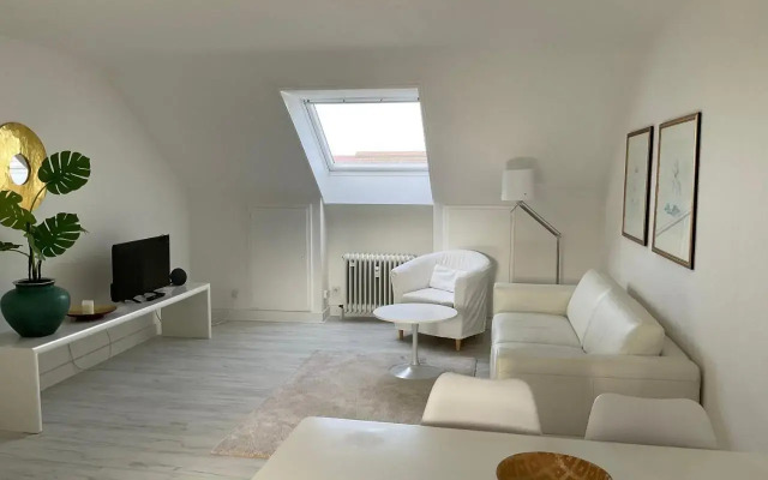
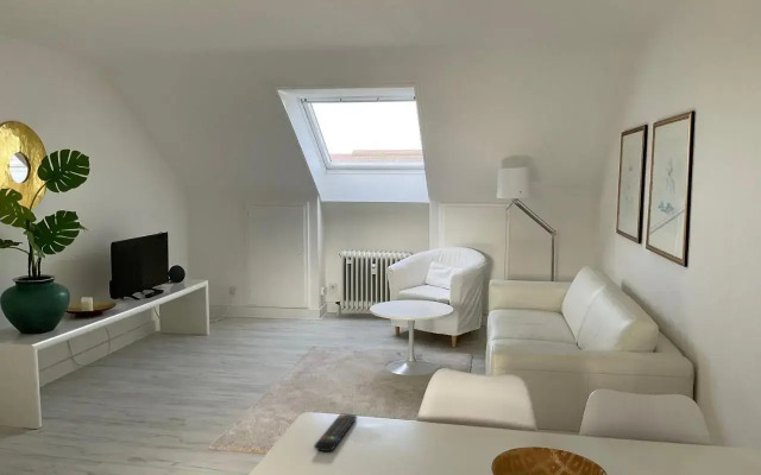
+ remote control [313,413,358,452]
